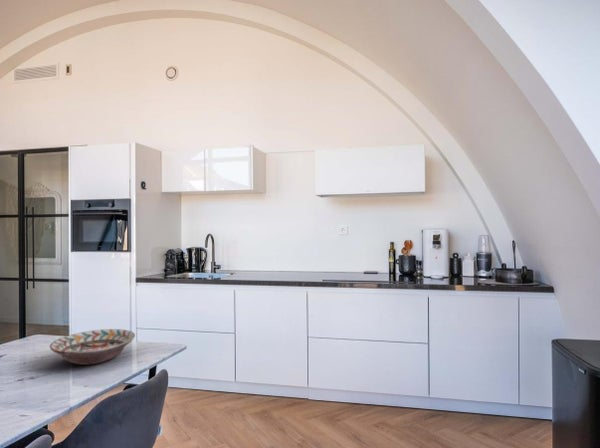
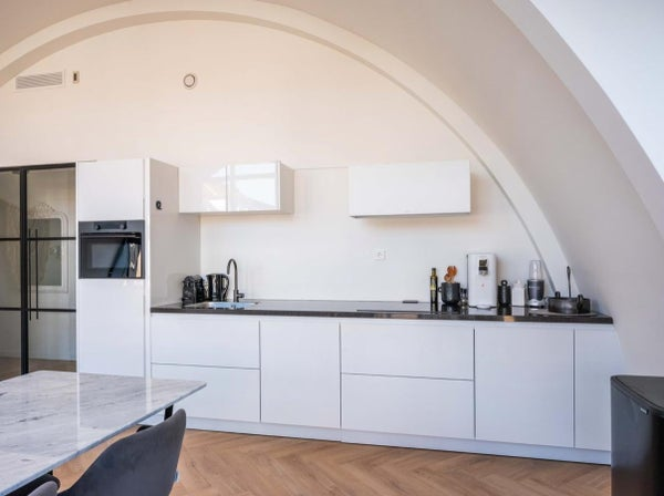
- decorative bowl [49,328,136,366]
